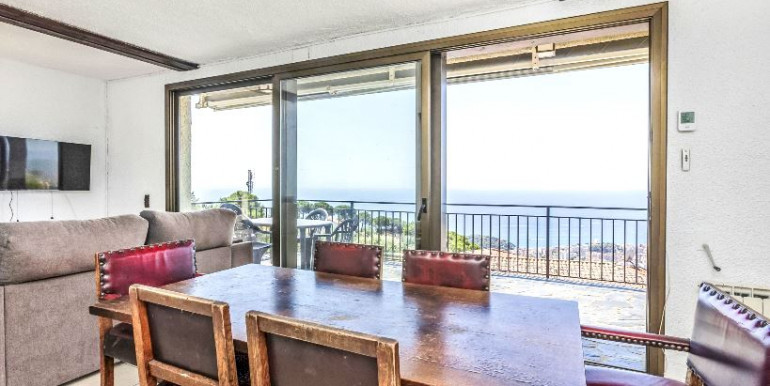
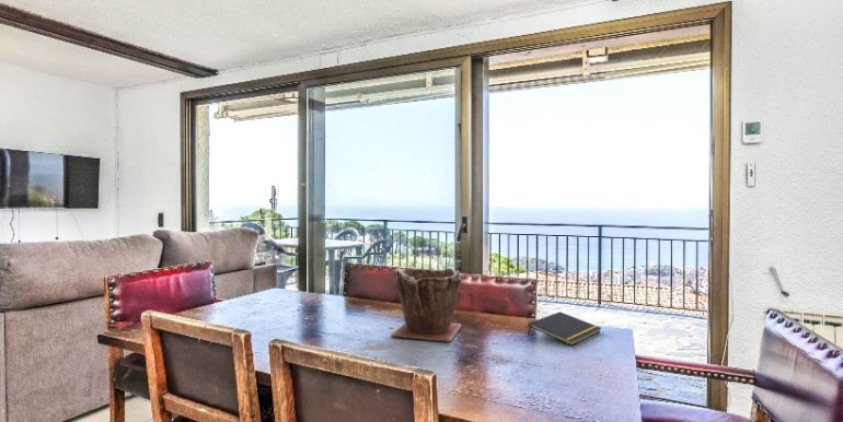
+ notepad [527,310,602,347]
+ plant pot [390,267,463,342]
